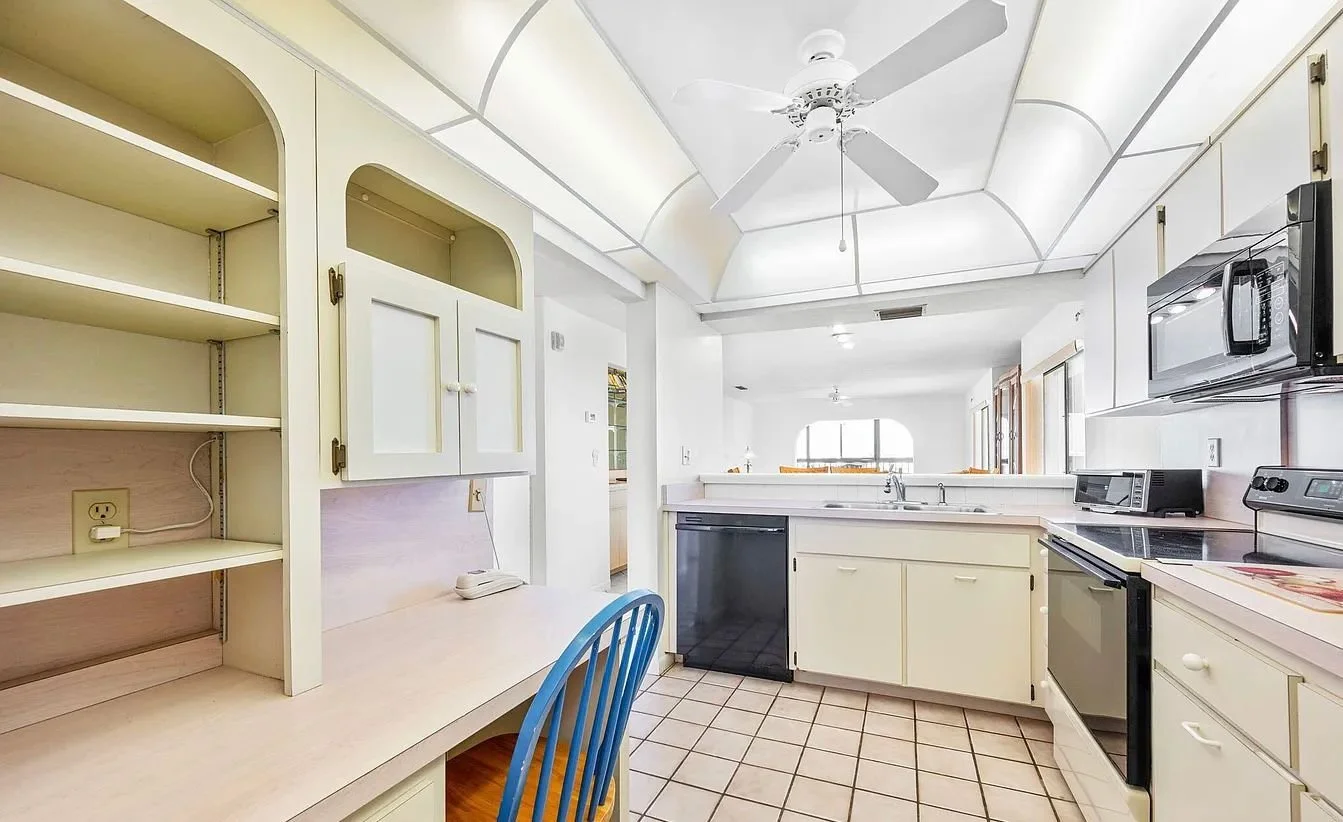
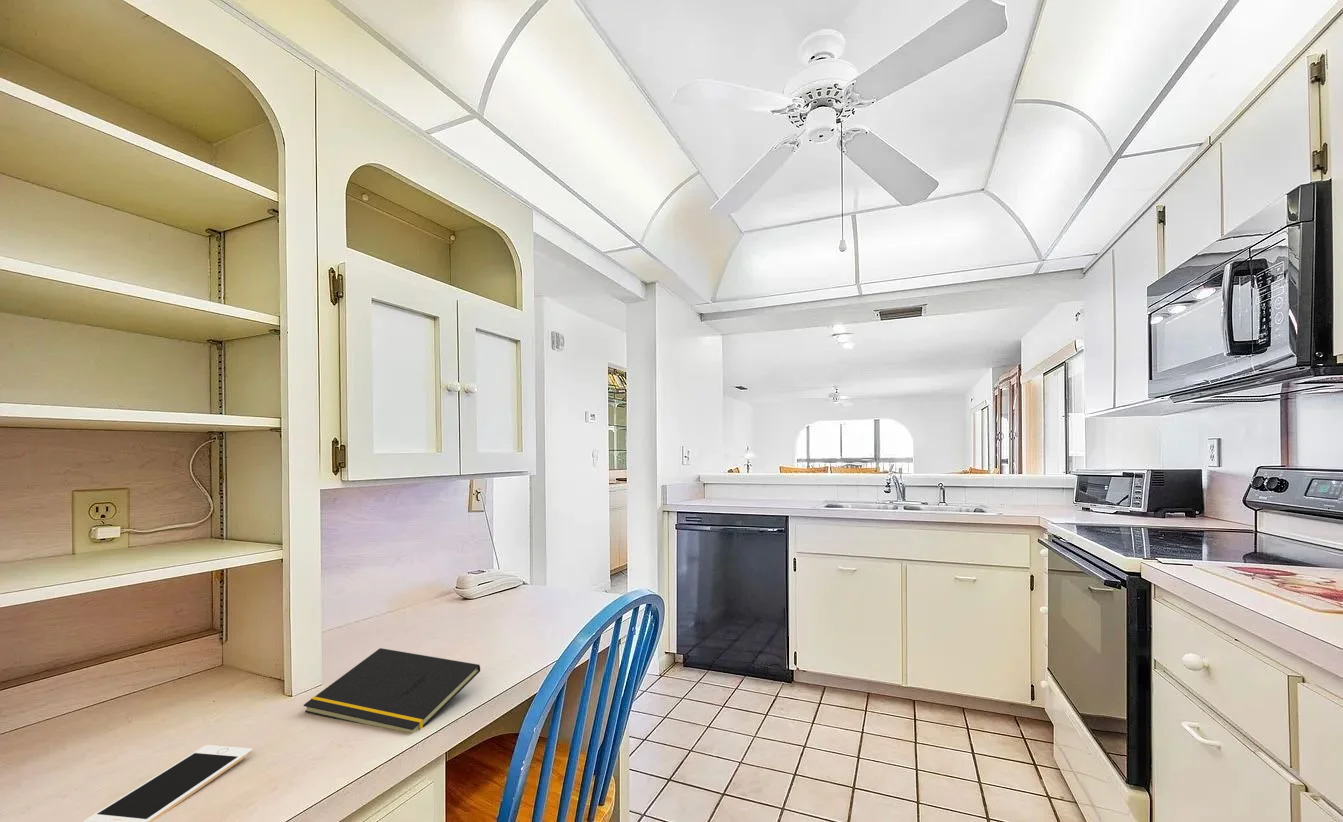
+ notepad [302,647,481,734]
+ cell phone [82,744,253,822]
